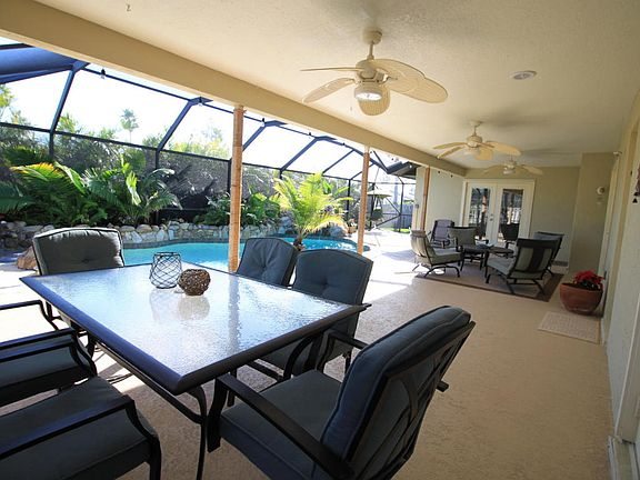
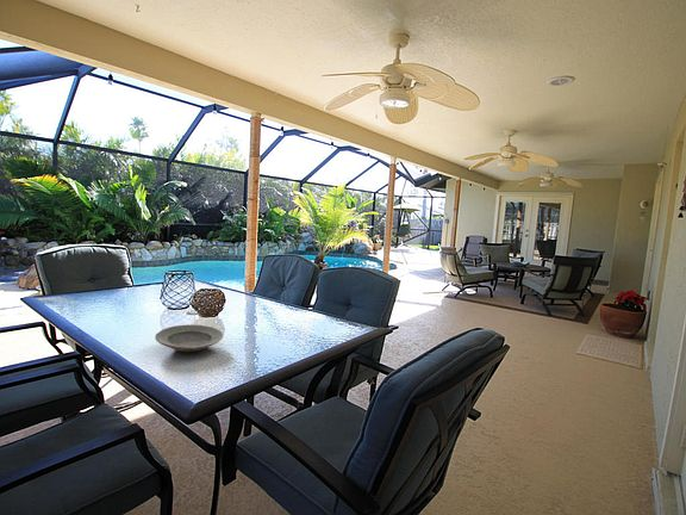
+ plate [154,323,224,353]
